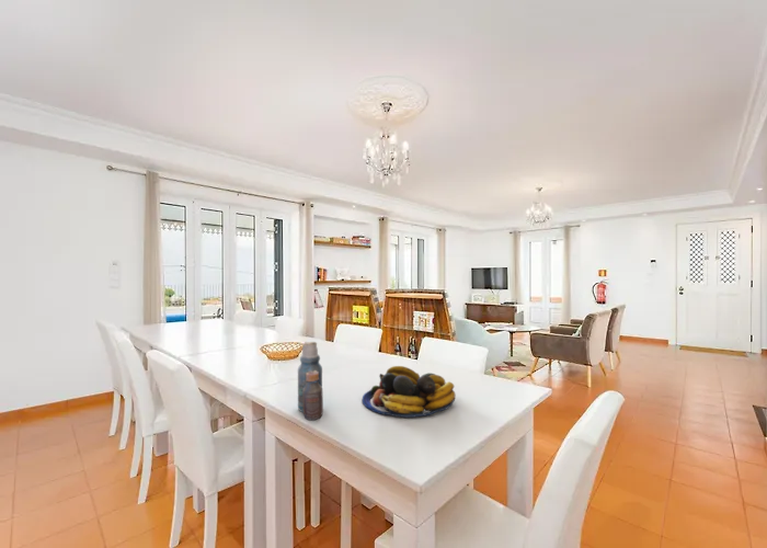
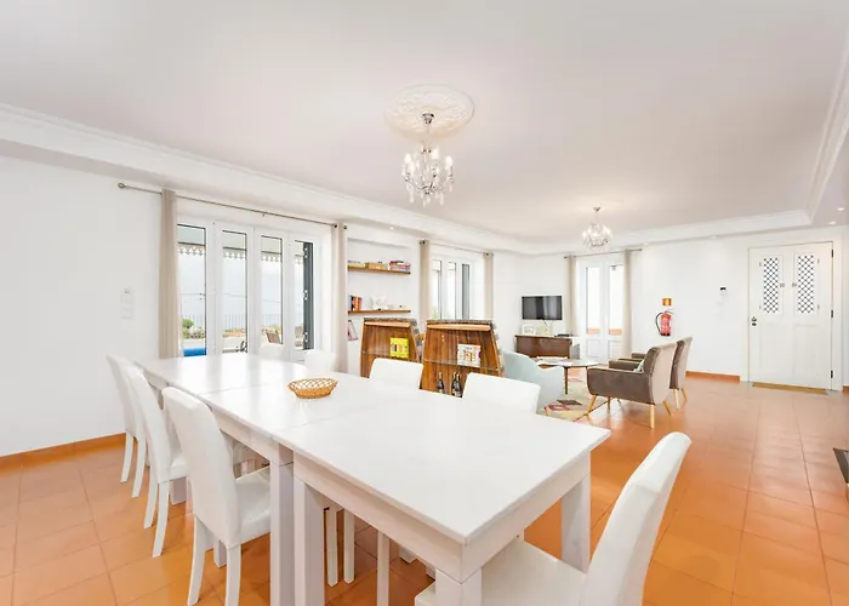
- fruit bowl [362,365,456,419]
- bottle [297,341,324,421]
